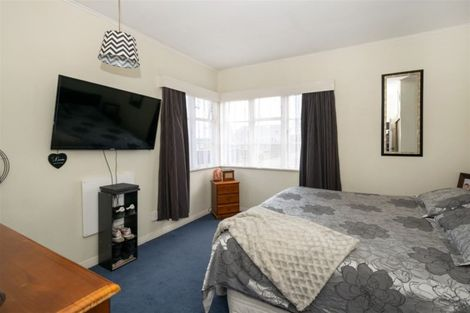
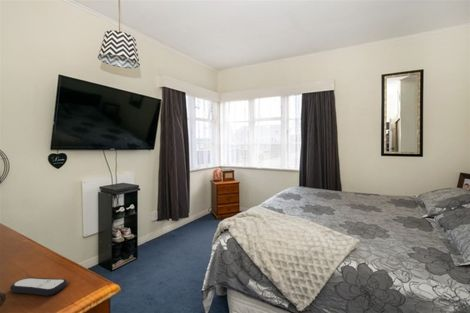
+ remote control [9,277,68,297]
